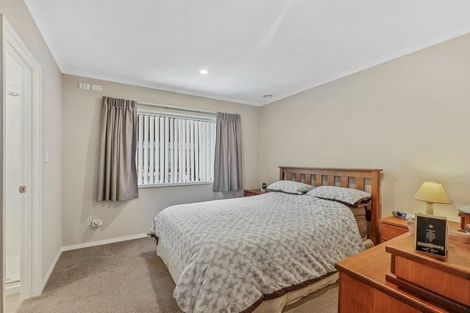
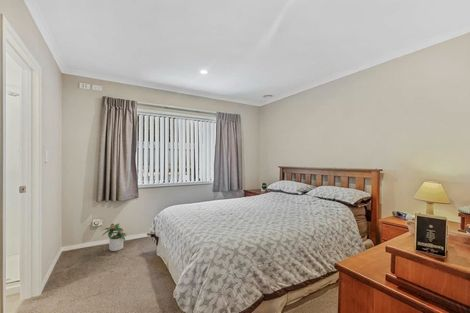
+ potted plant [101,222,127,252]
